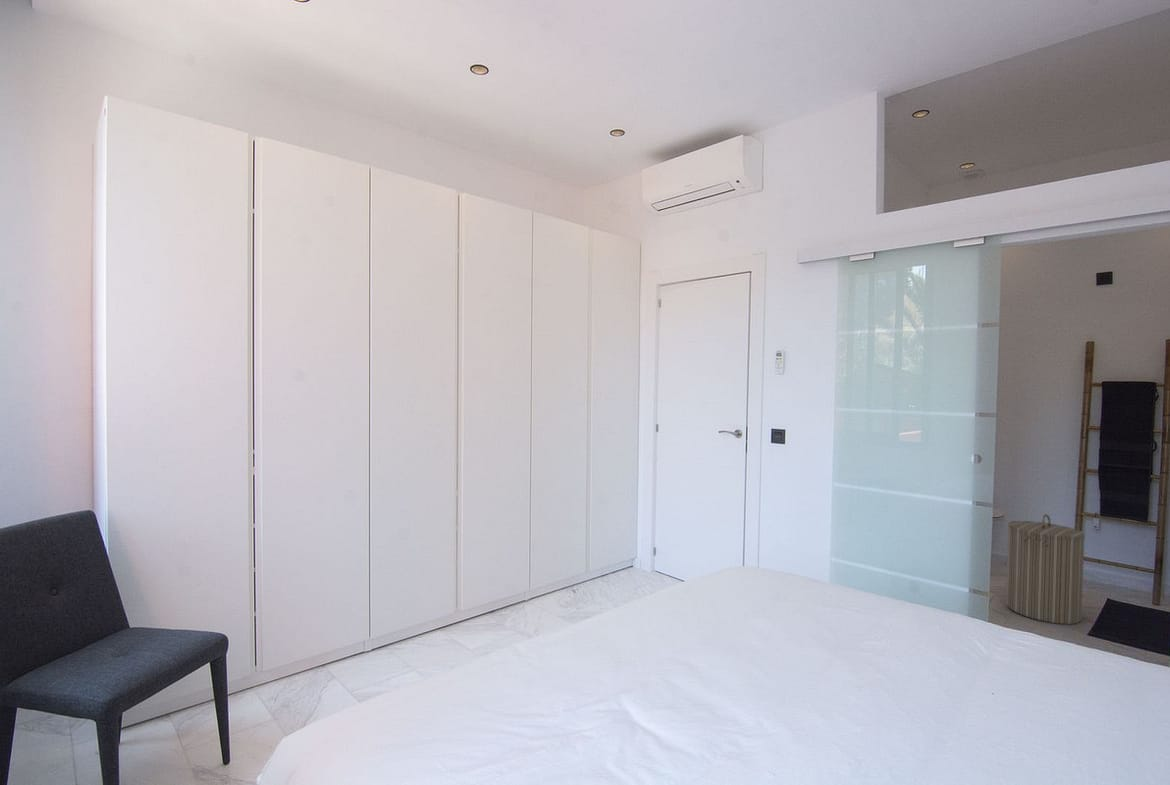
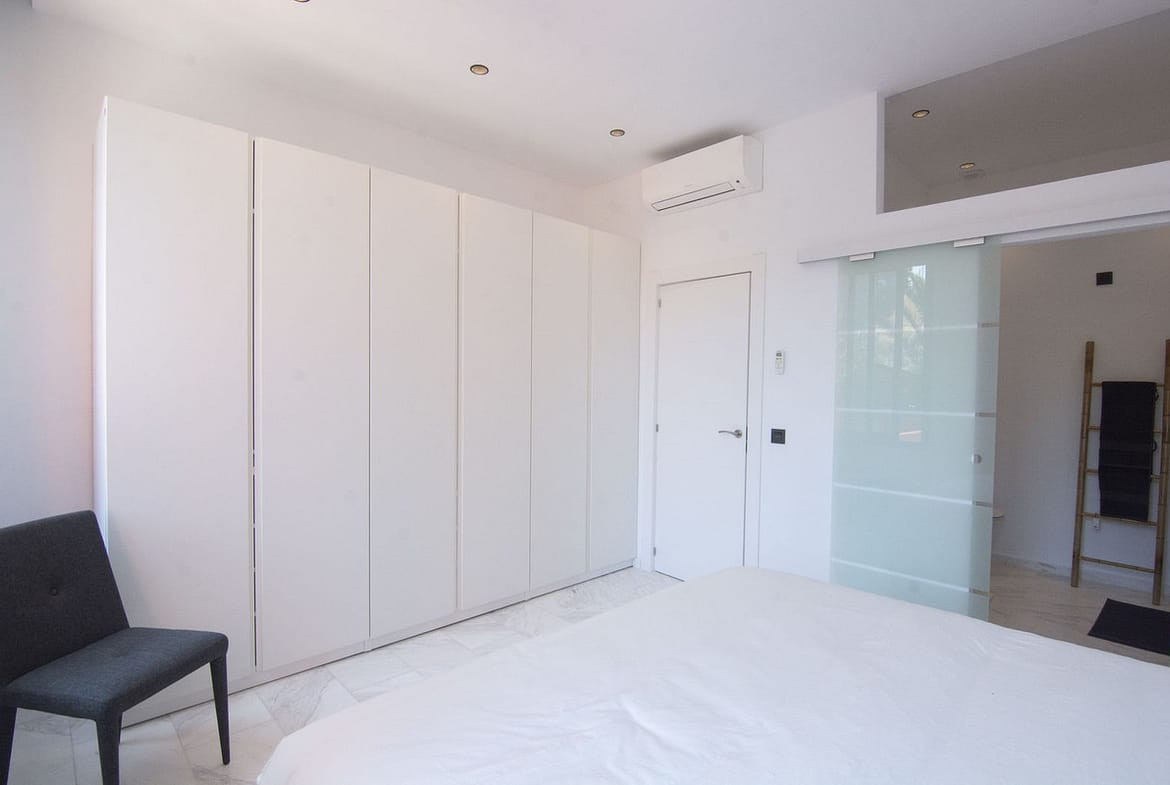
- laundry hamper [1005,513,1086,625]
